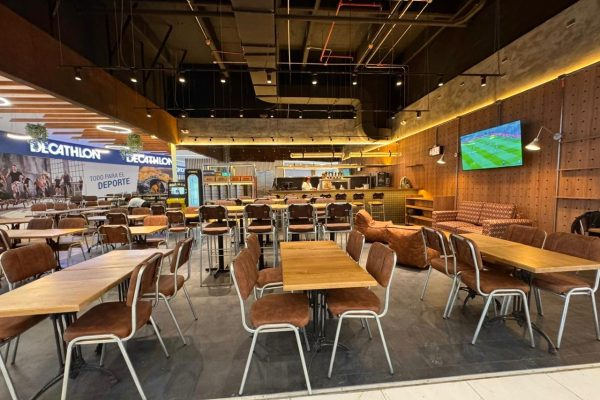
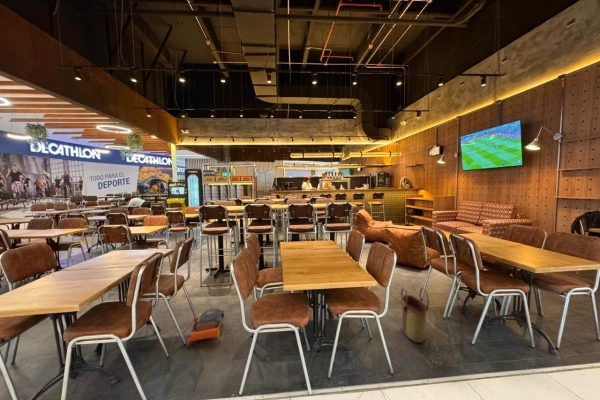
+ backpack [186,307,226,349]
+ shopping bag [400,286,430,344]
